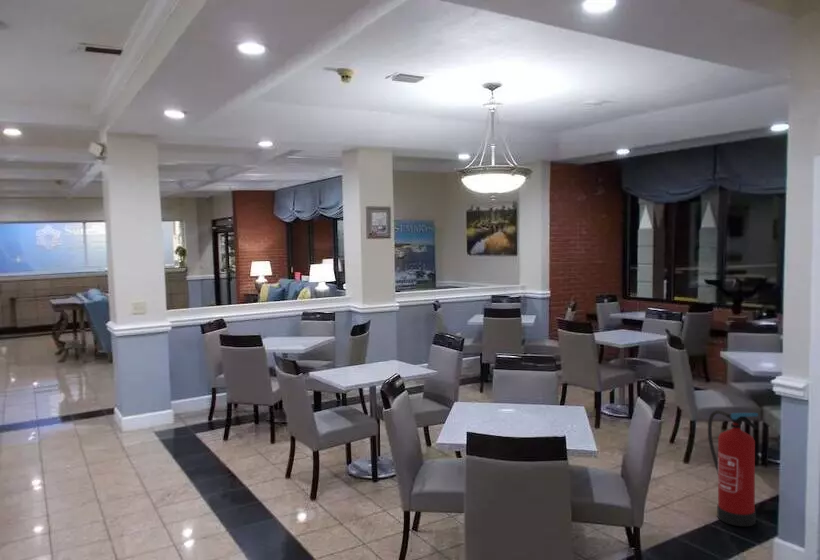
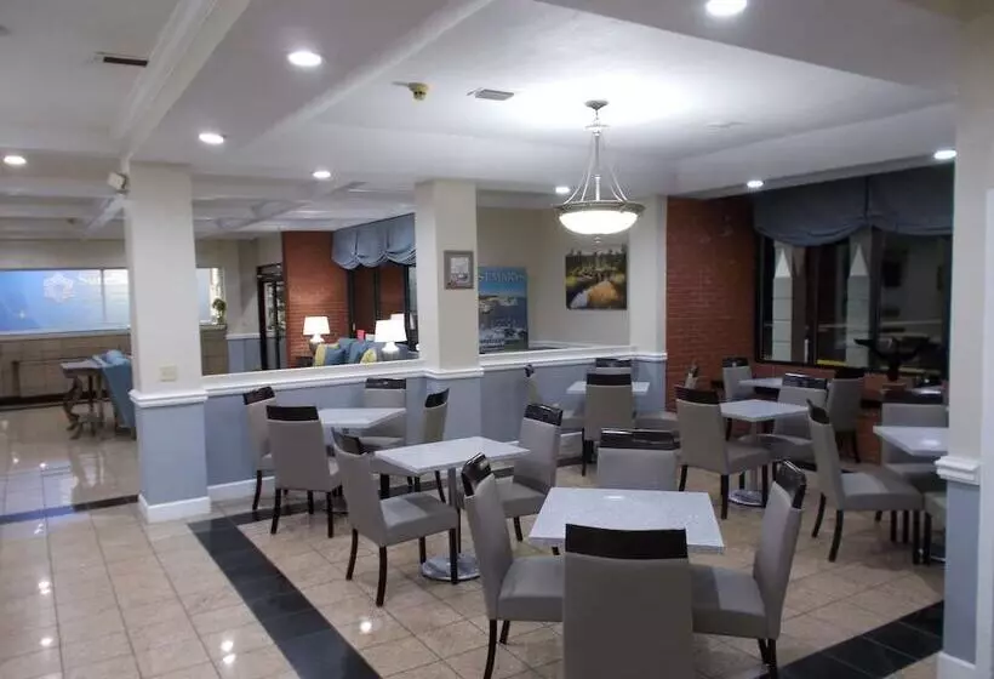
- fire extinguisher [707,409,759,527]
